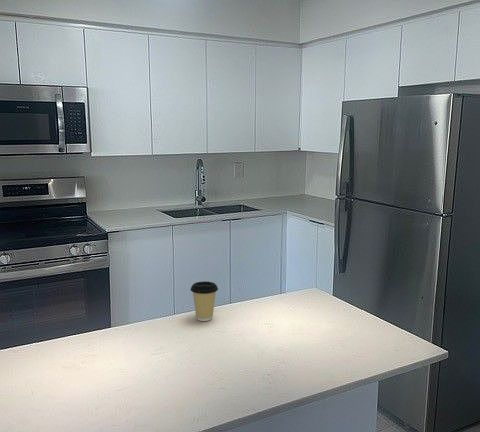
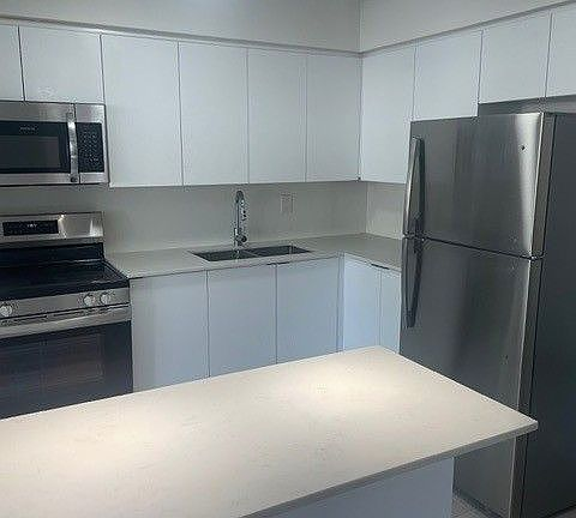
- coffee cup [190,280,219,322]
